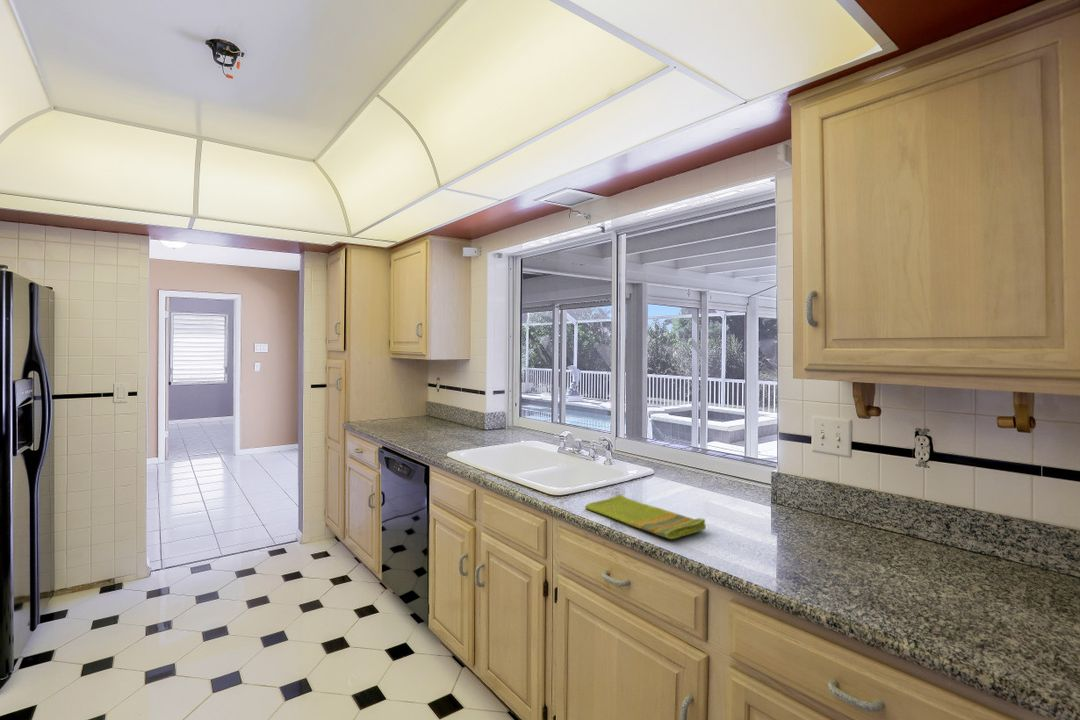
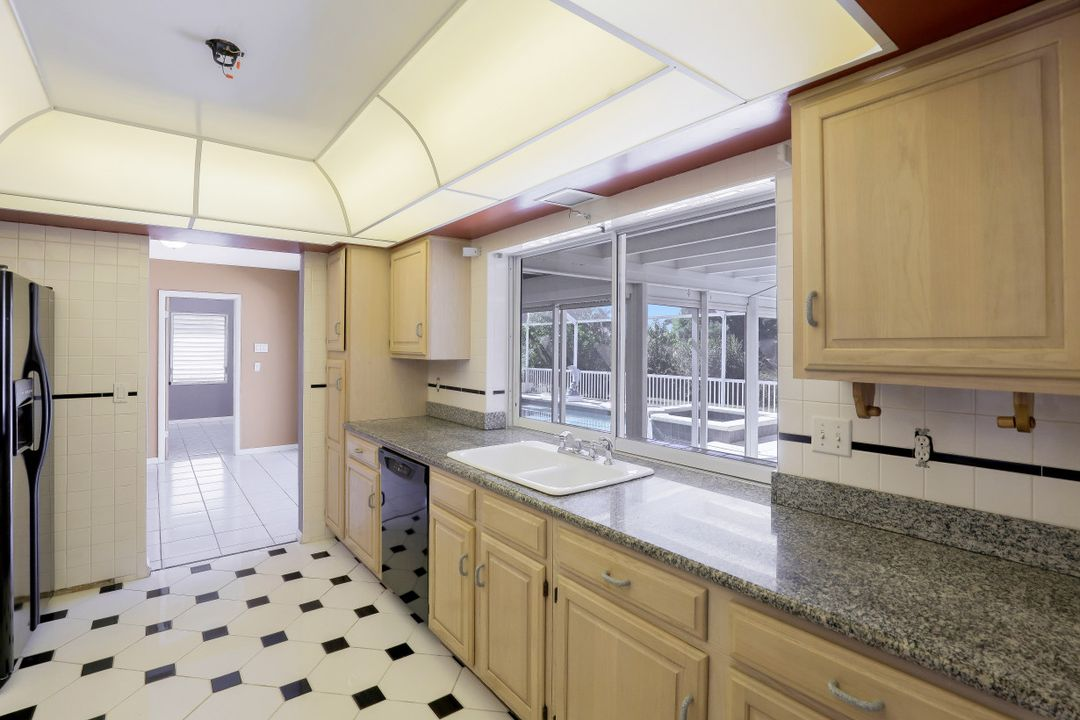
- dish towel [584,493,707,540]
